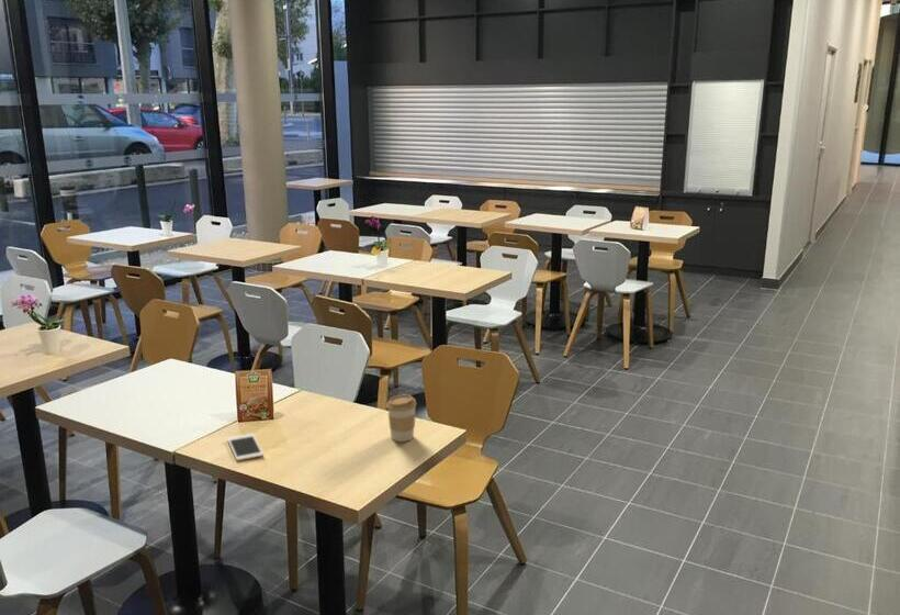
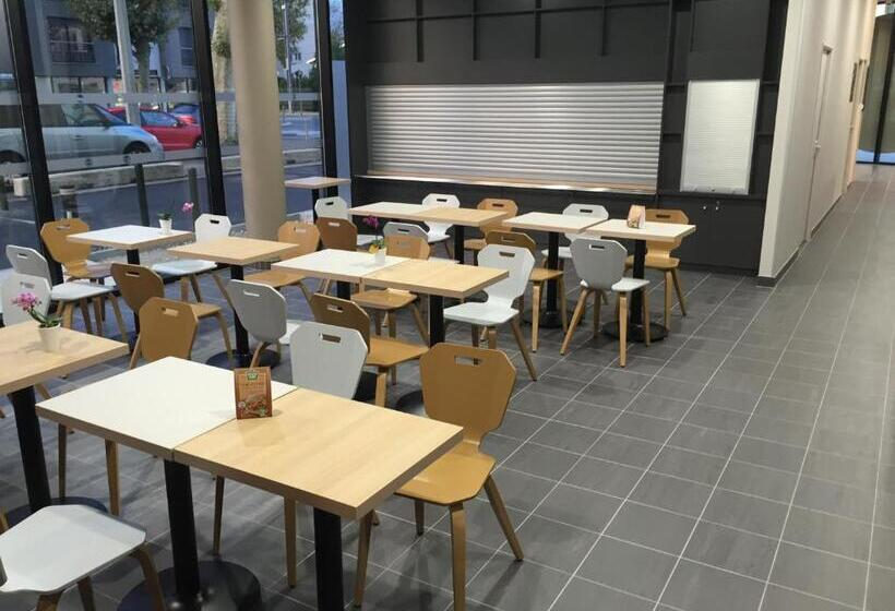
- cell phone [226,433,265,461]
- coffee cup [385,394,417,443]
